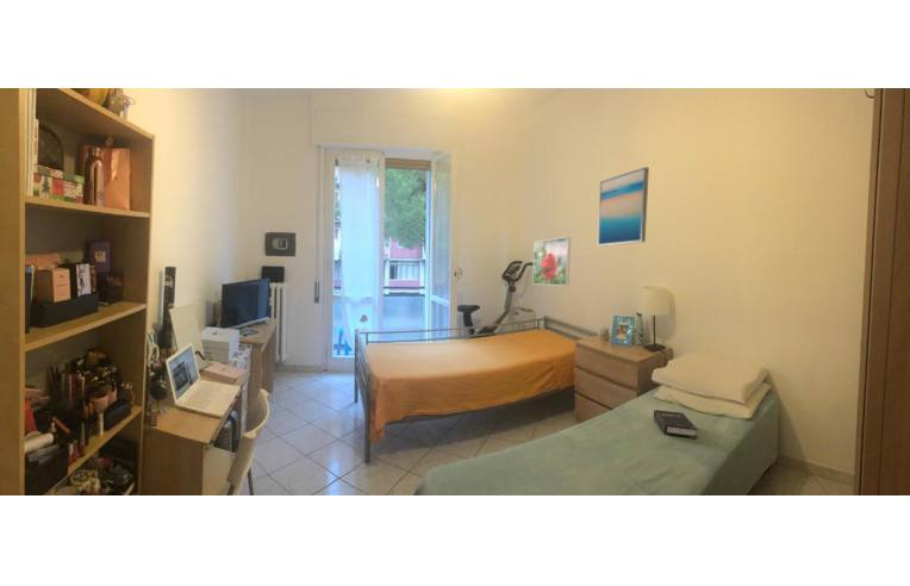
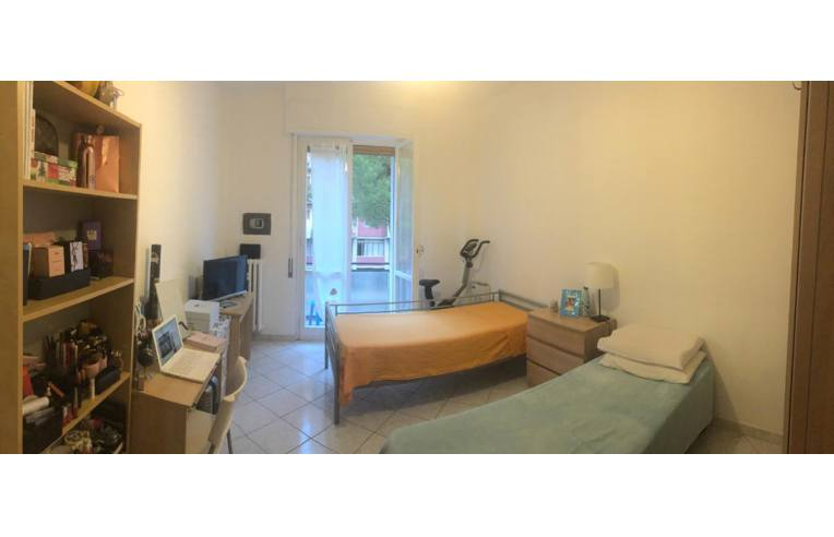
- wall art [597,166,650,248]
- hardback book [653,409,698,440]
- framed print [531,236,572,287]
